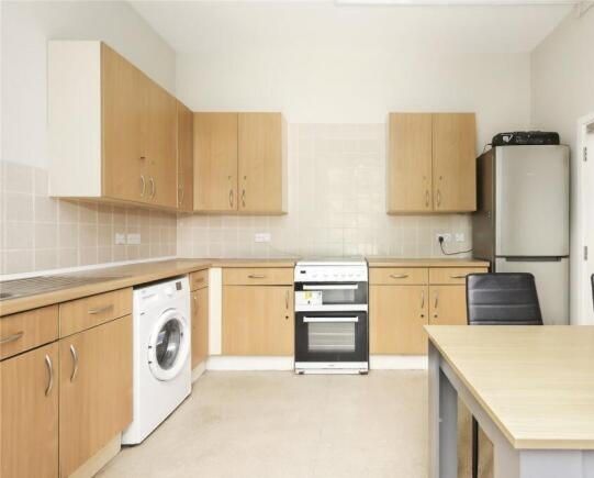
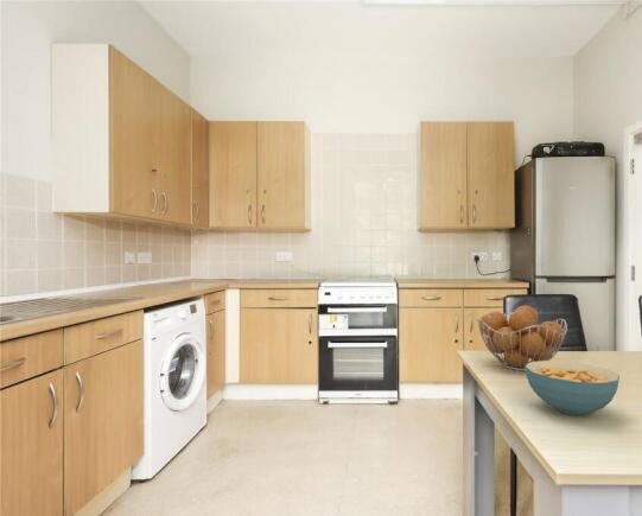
+ fruit basket [476,305,568,372]
+ cereal bowl [525,359,621,416]
